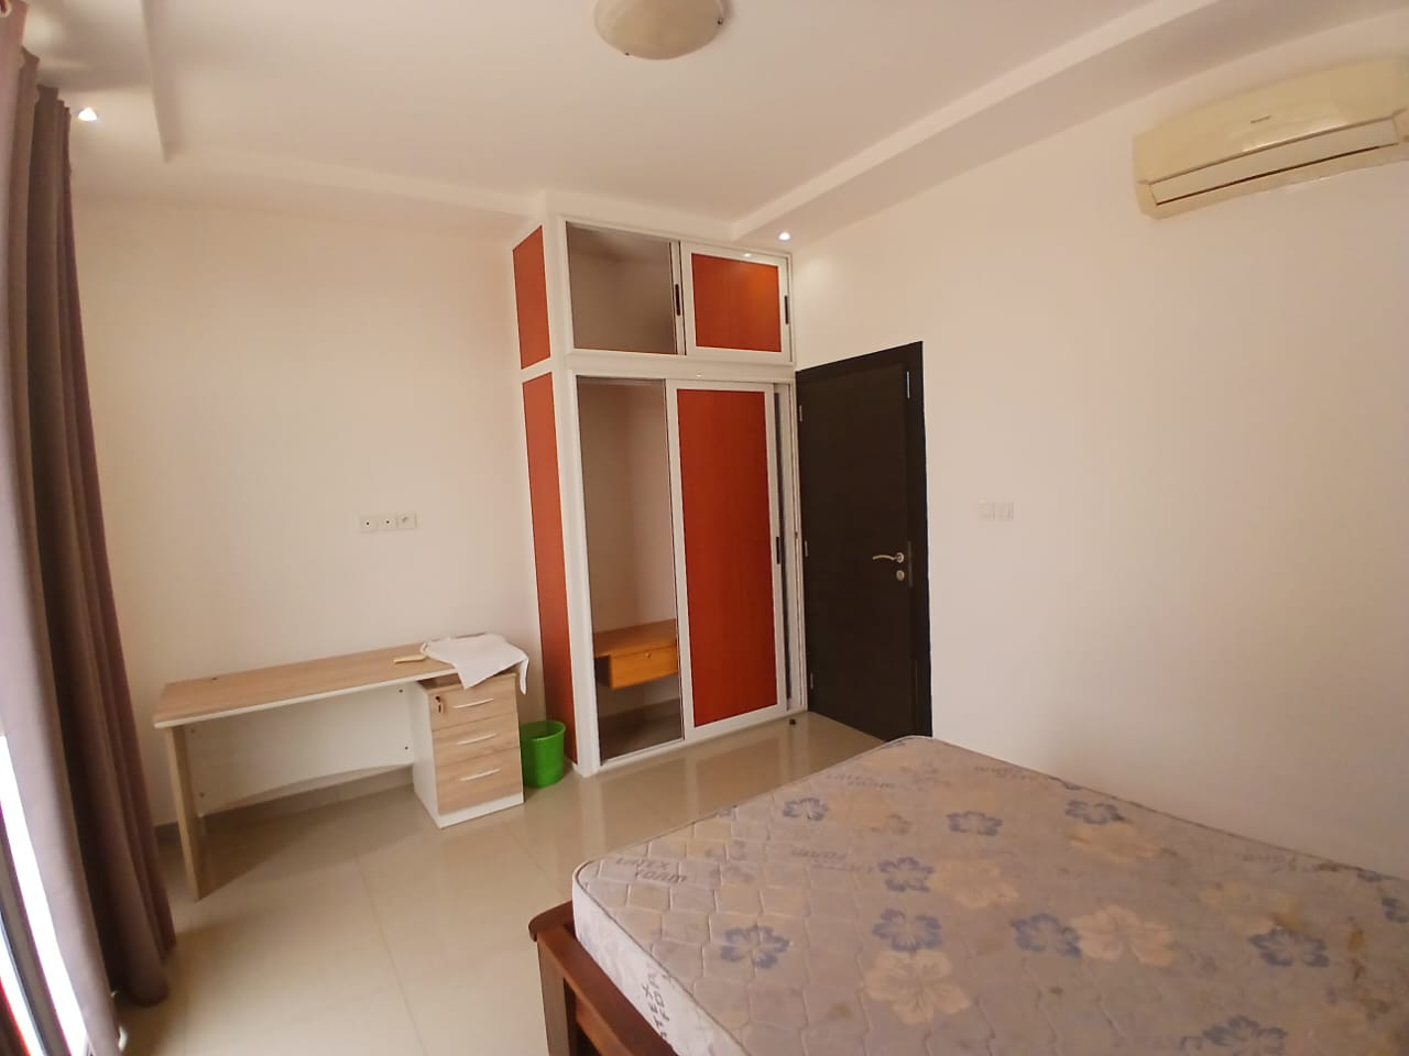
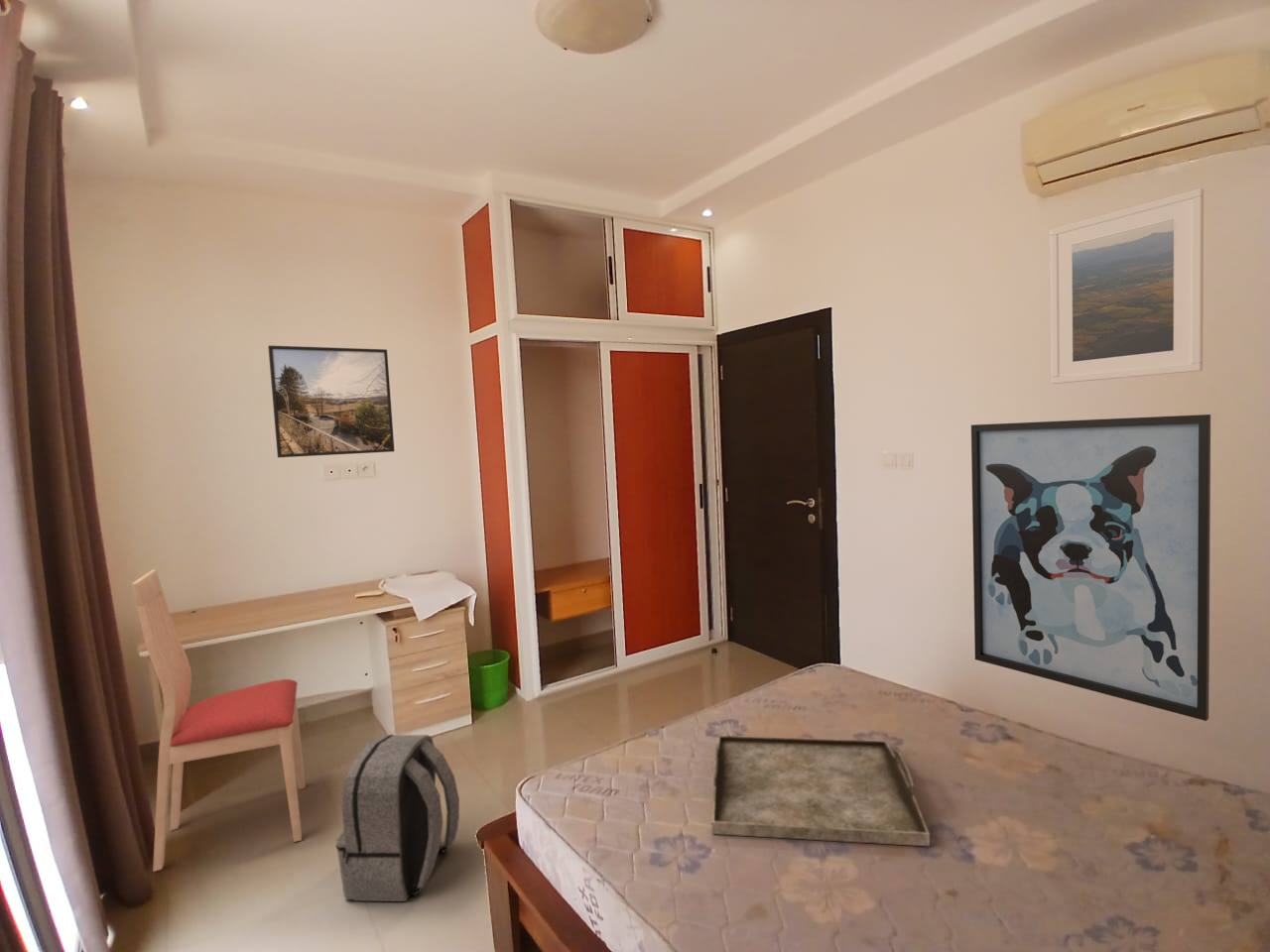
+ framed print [1049,187,1205,385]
+ chair [131,568,306,873]
+ backpack [335,734,460,902]
+ wall art [970,414,1211,722]
+ serving tray [711,735,931,847]
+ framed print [267,345,395,458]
